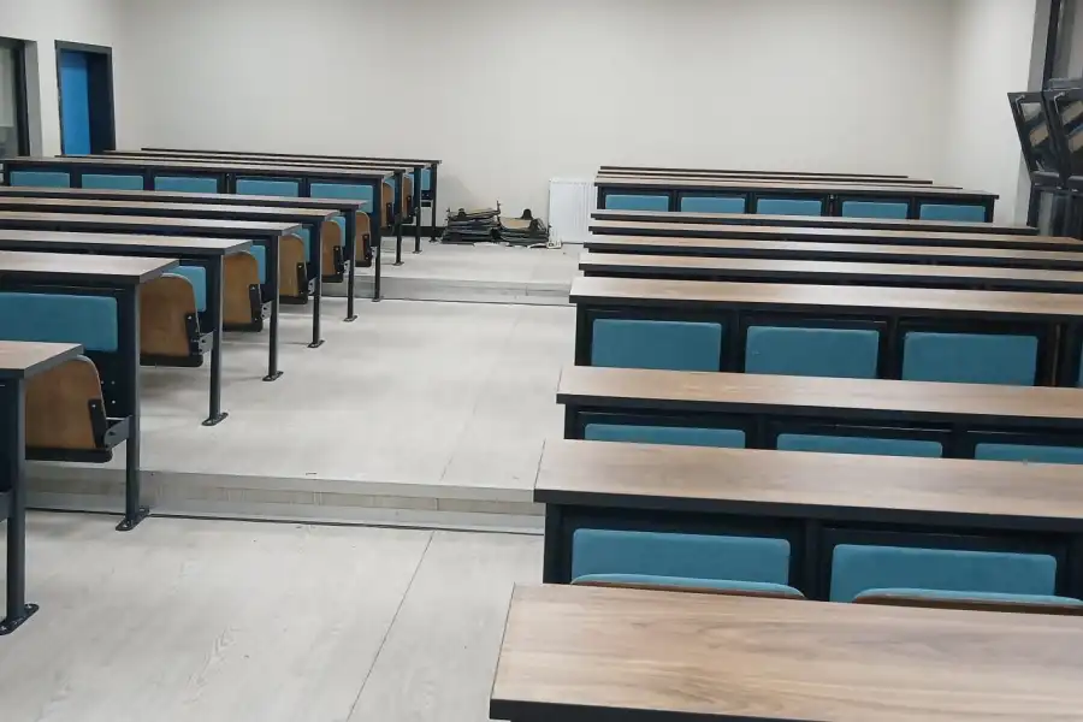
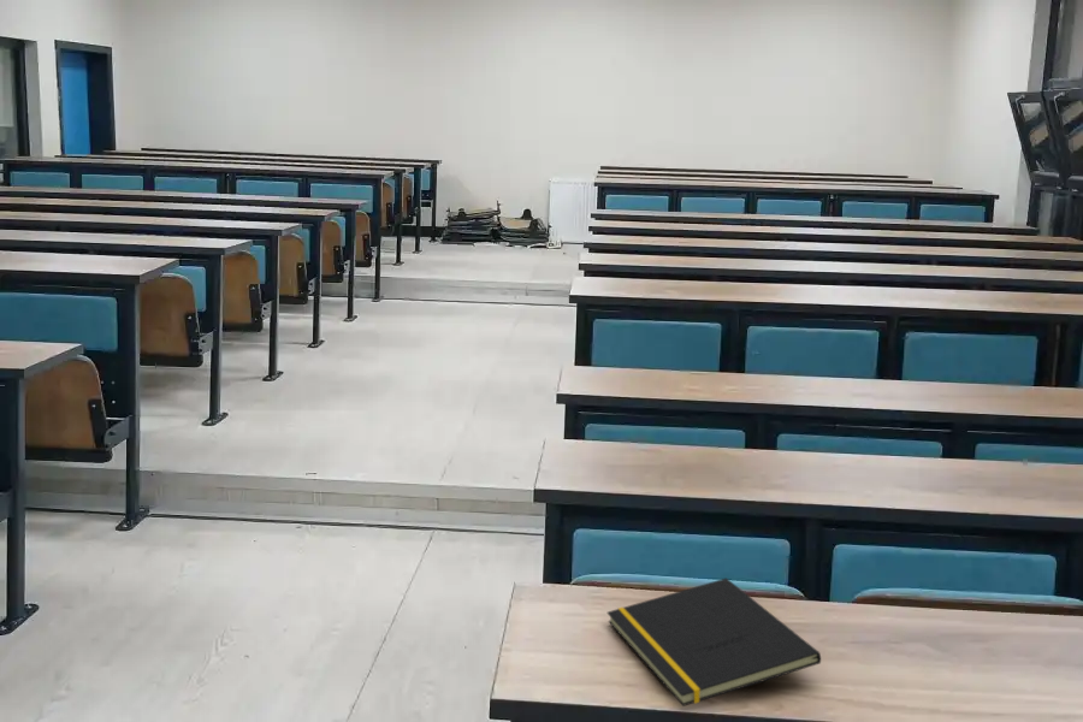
+ notepad [606,578,822,708]
